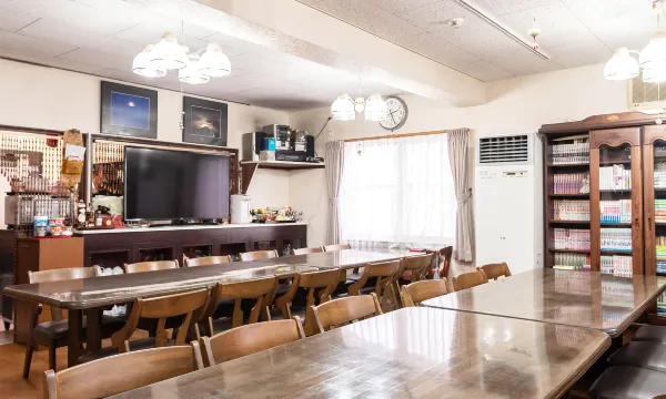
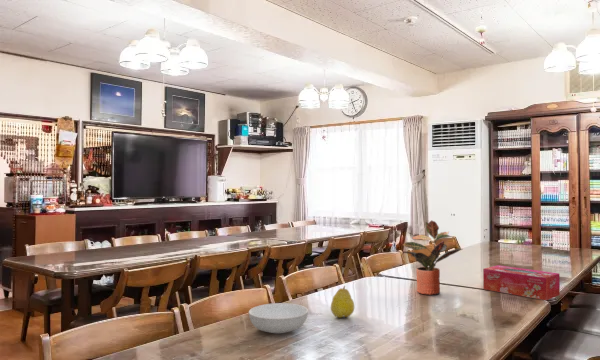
+ tissue box [482,264,561,301]
+ fruit [330,285,355,319]
+ serving bowl [248,302,309,334]
+ potted plant [402,220,463,296]
